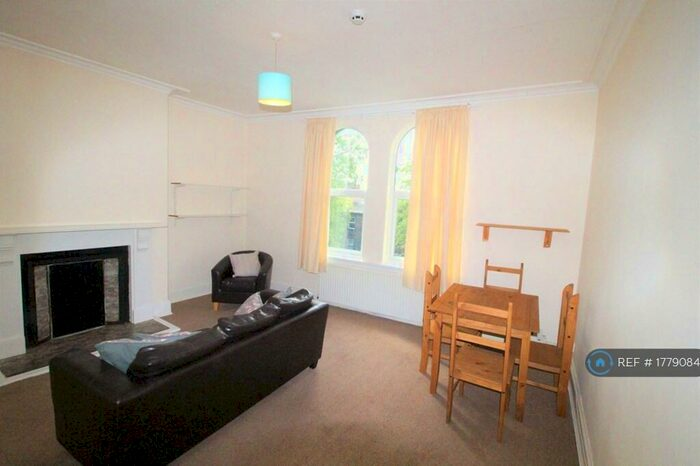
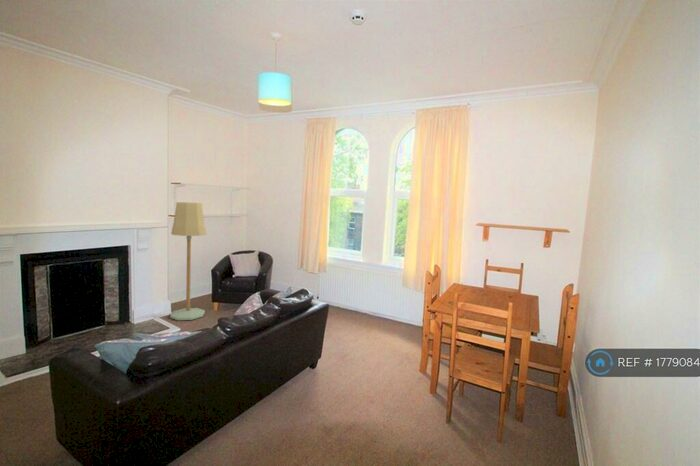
+ floor lamp [169,201,208,321]
